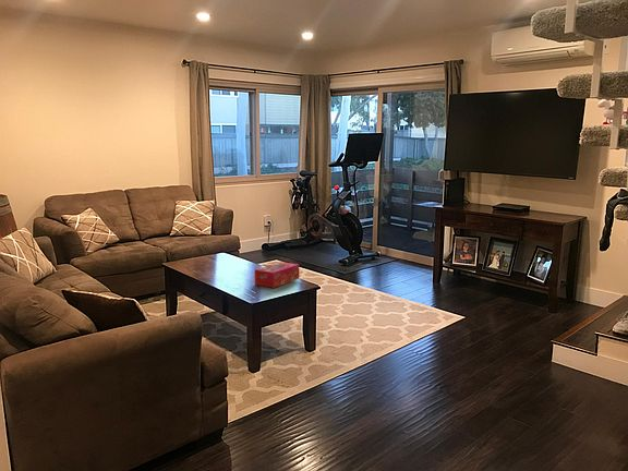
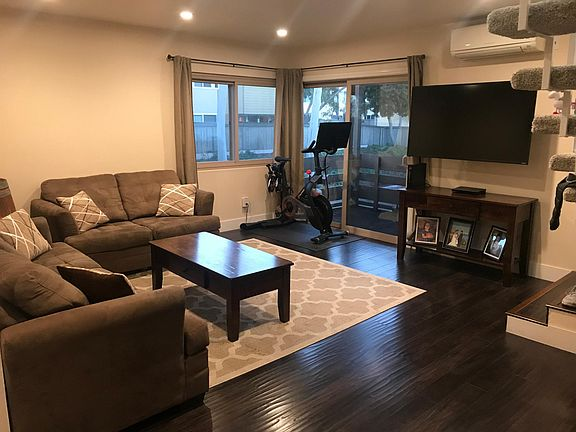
- tissue box [254,261,300,289]
